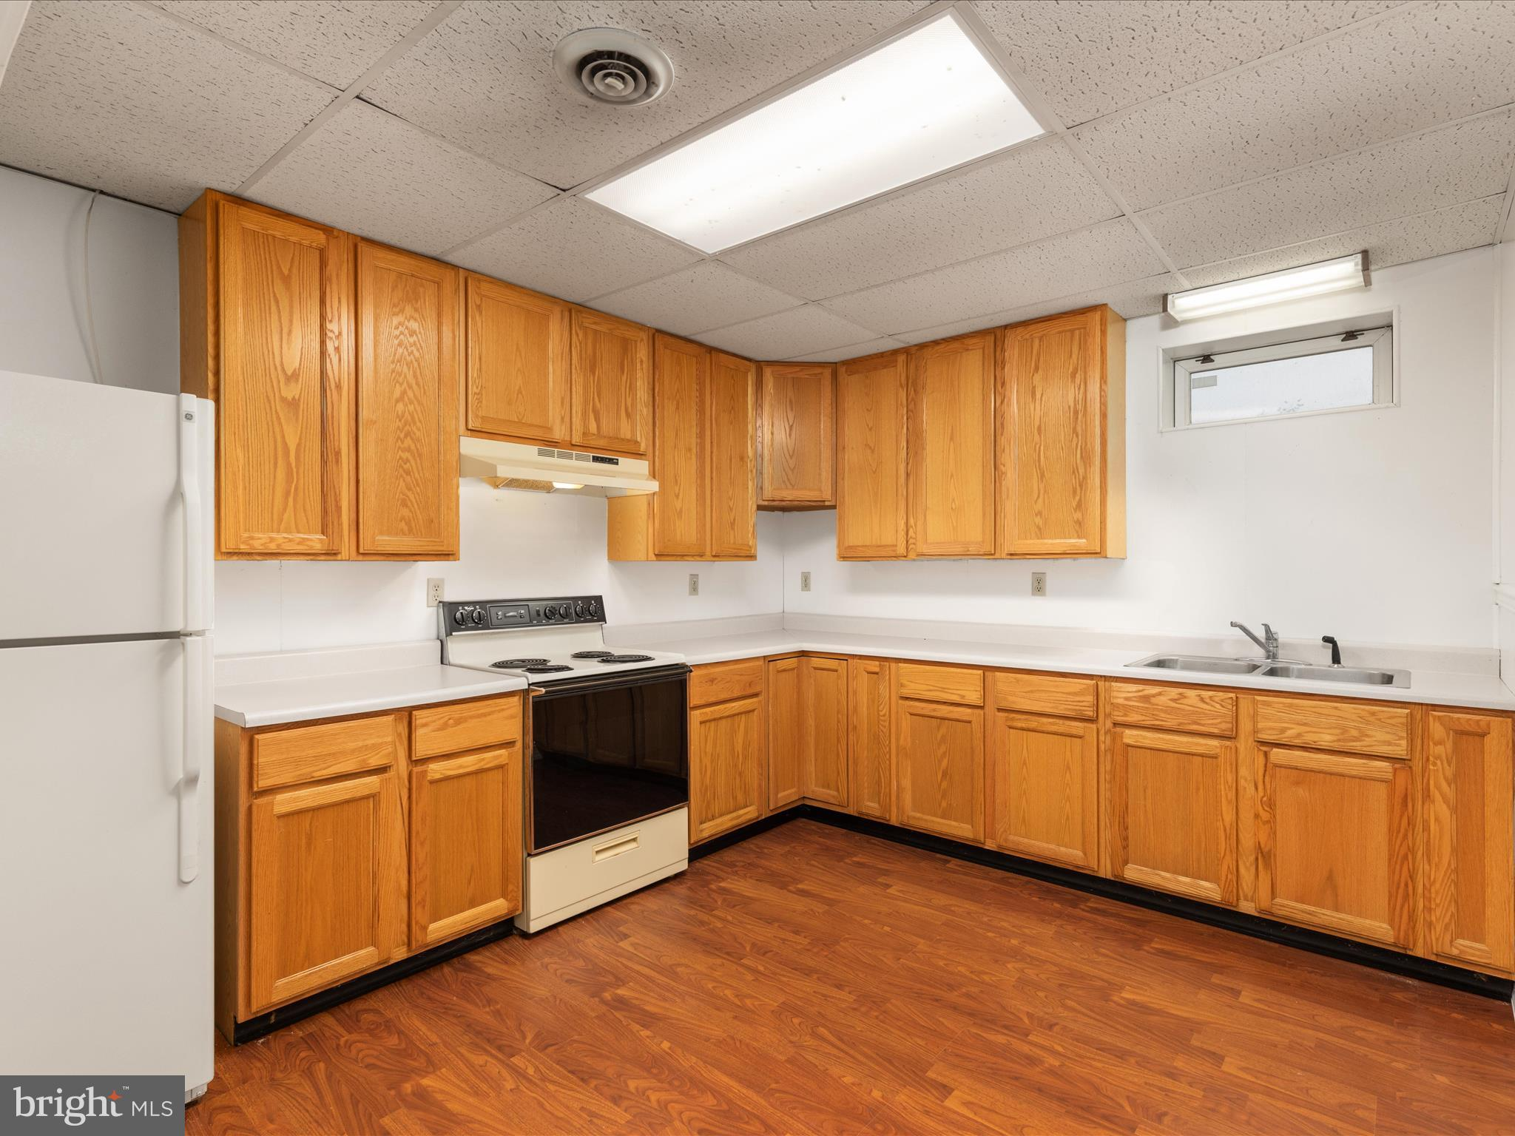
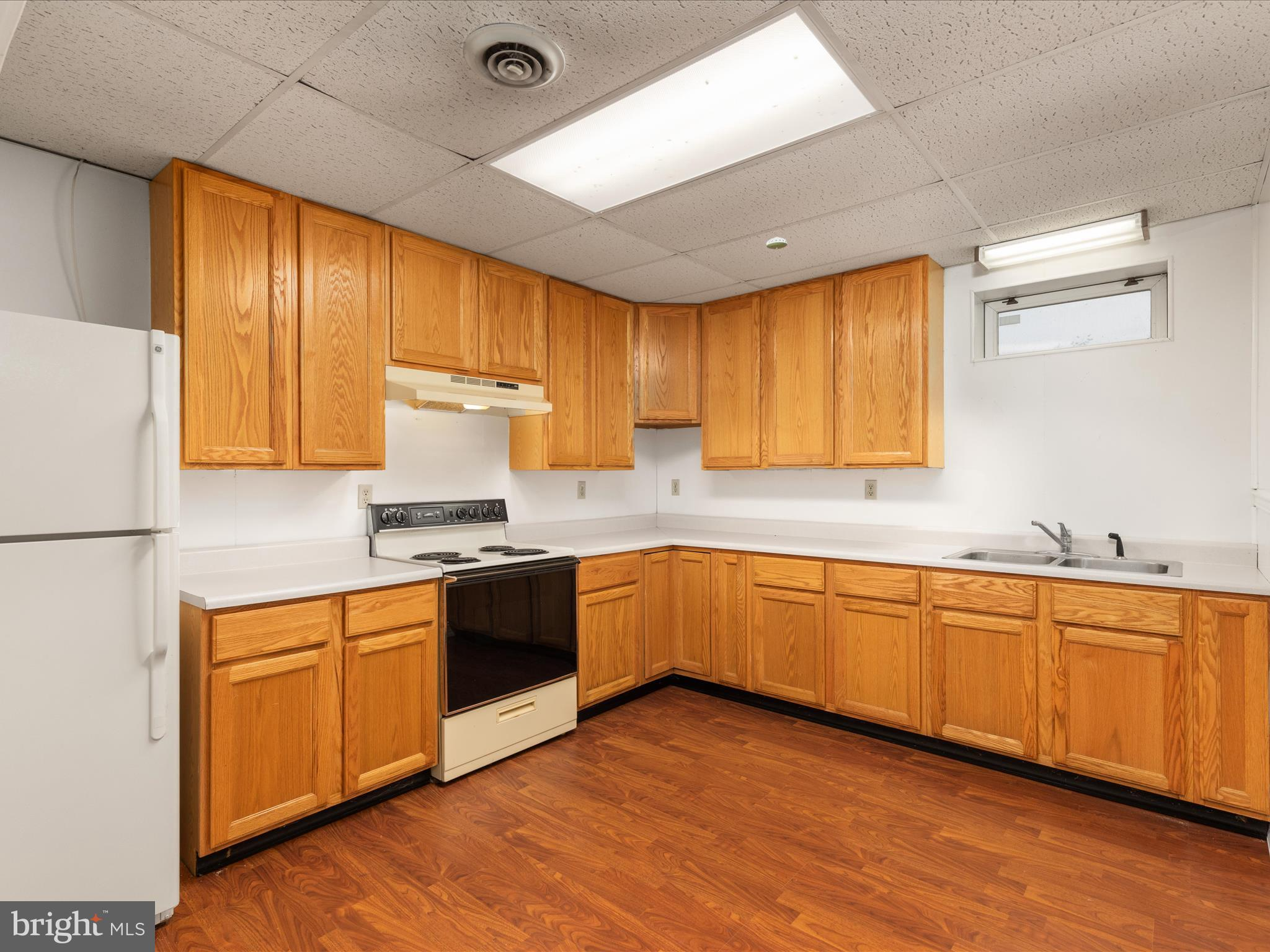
+ smoke detector [766,237,788,250]
